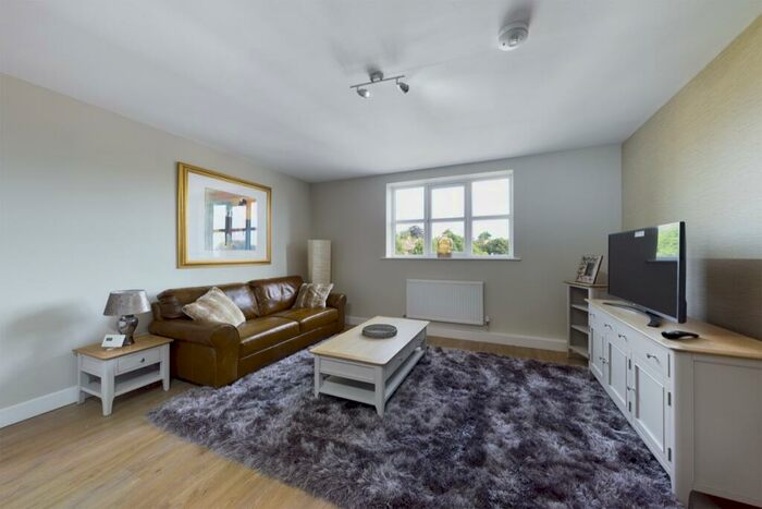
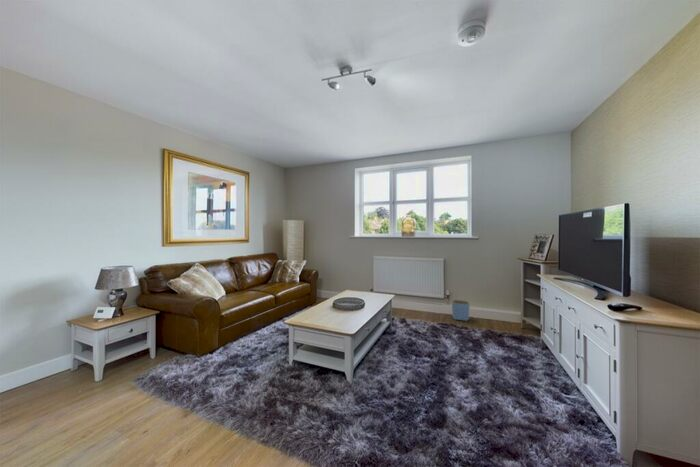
+ planter [451,299,471,322]
